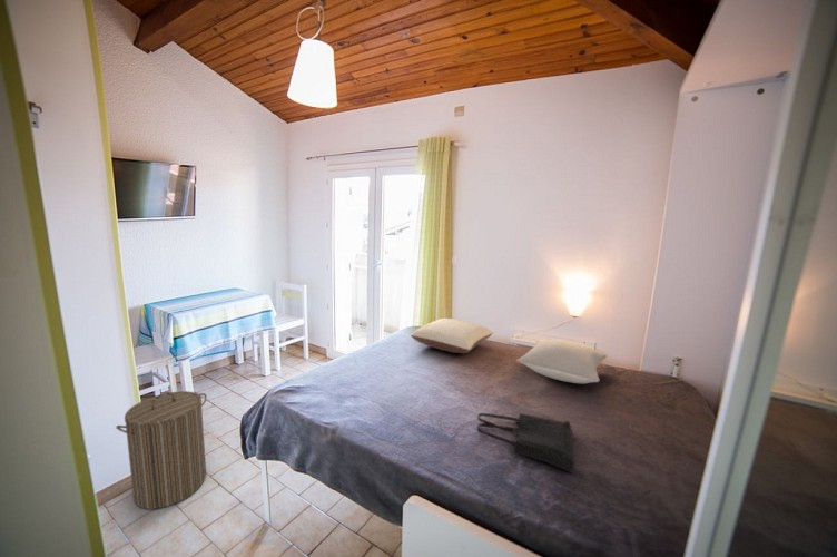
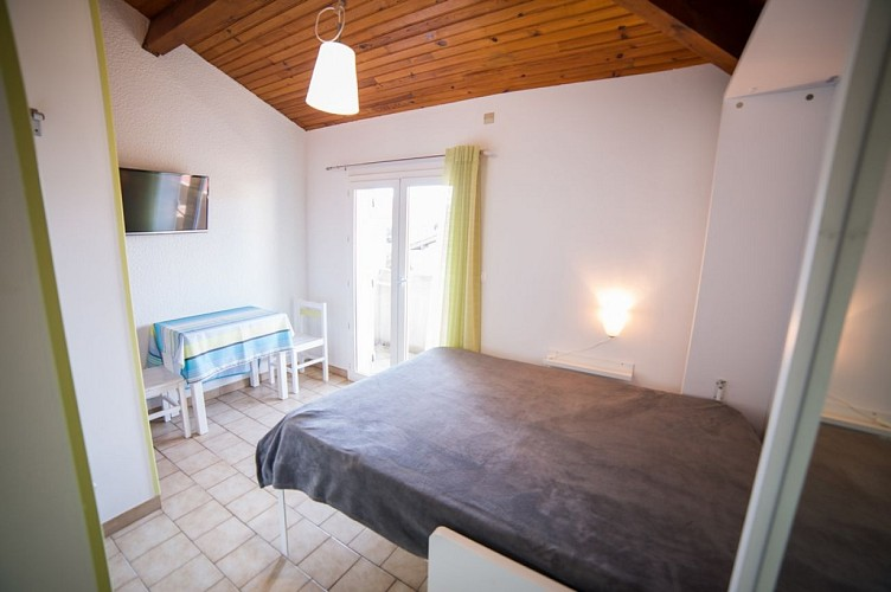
- tote bag [476,412,575,475]
- pillow [410,317,494,354]
- pillow [515,339,608,384]
- laundry hamper [115,390,208,510]
